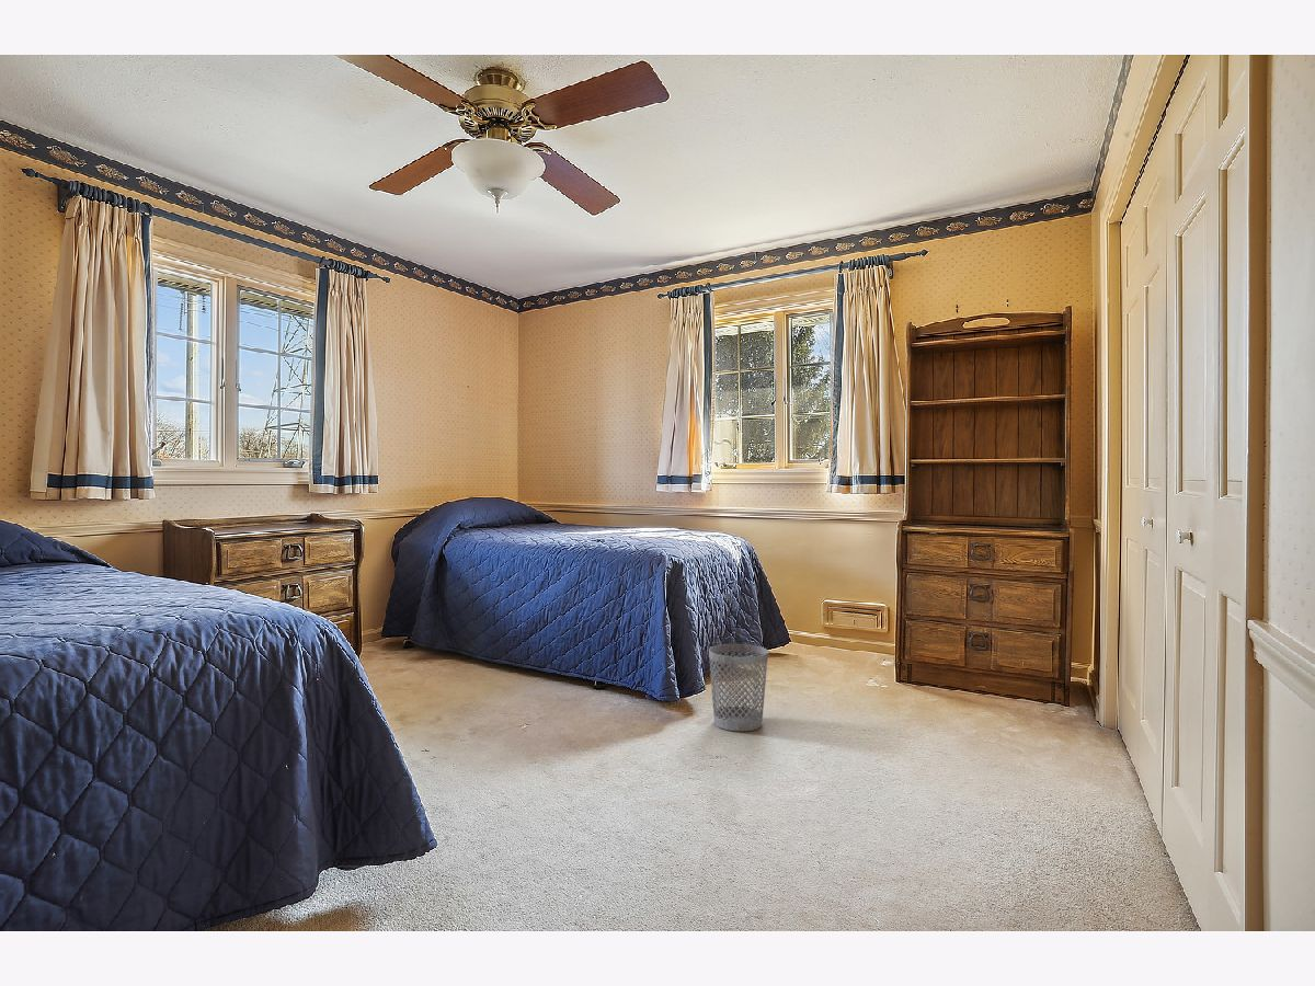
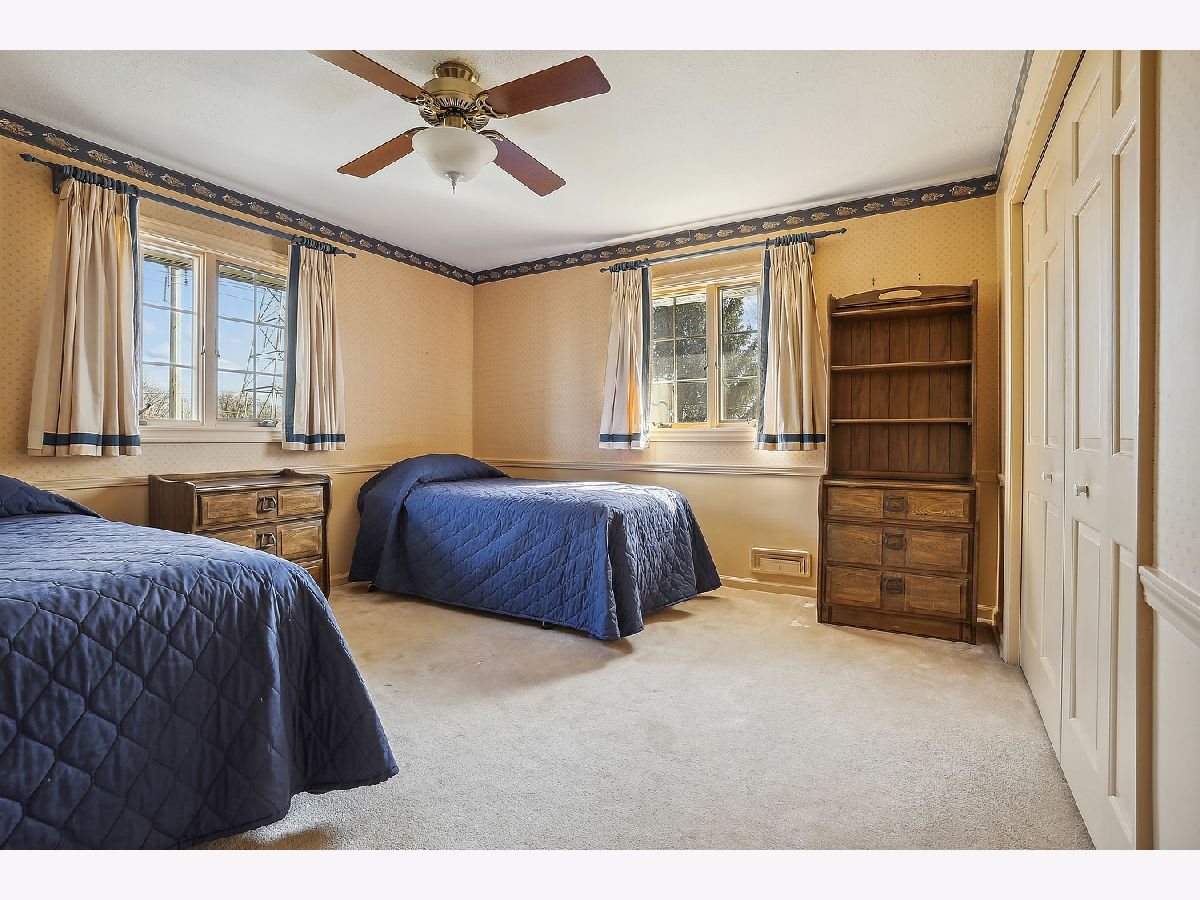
- wastebasket [708,643,769,732]
